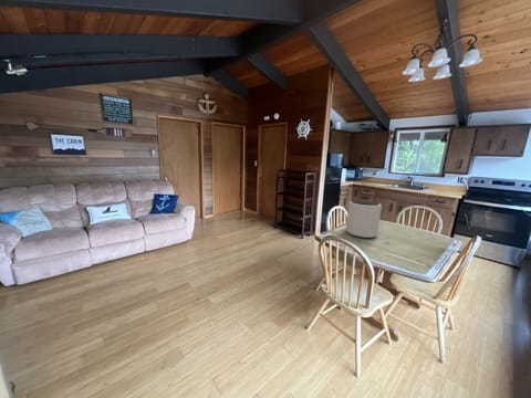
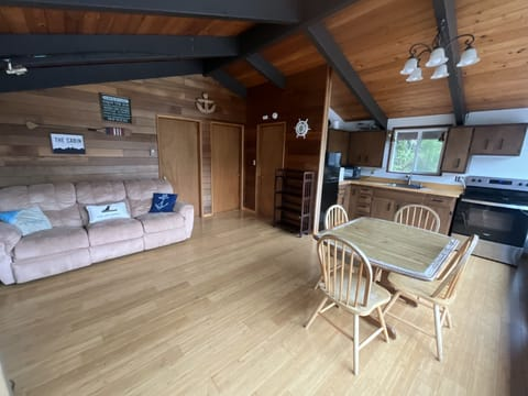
- plant pot [345,198,383,239]
